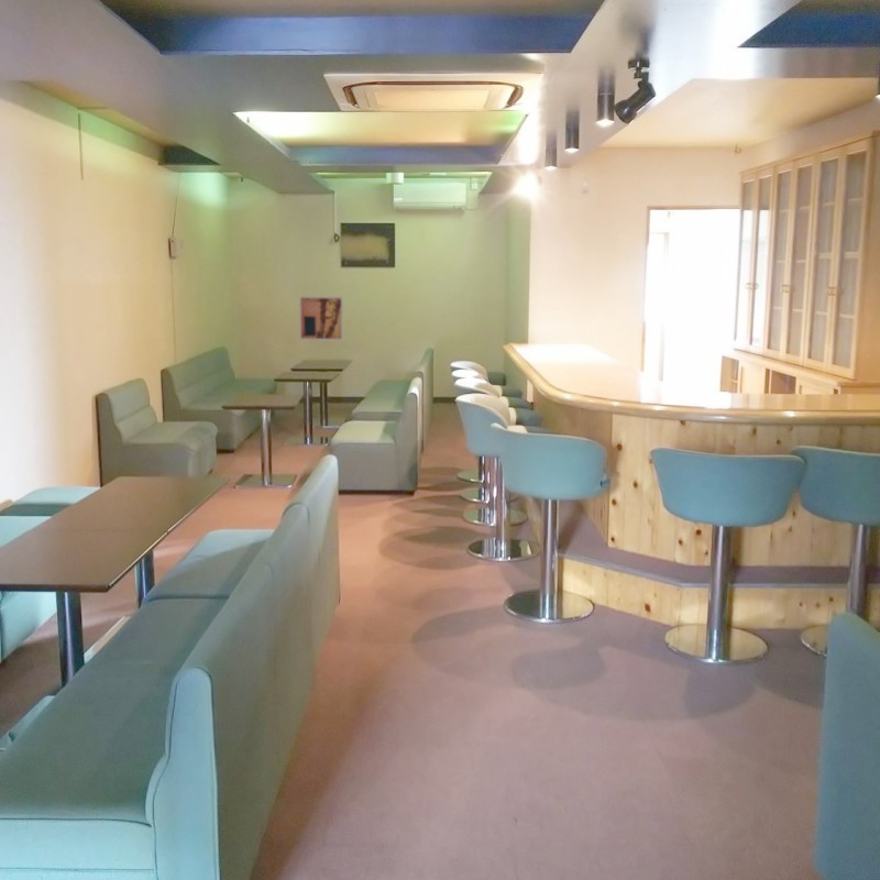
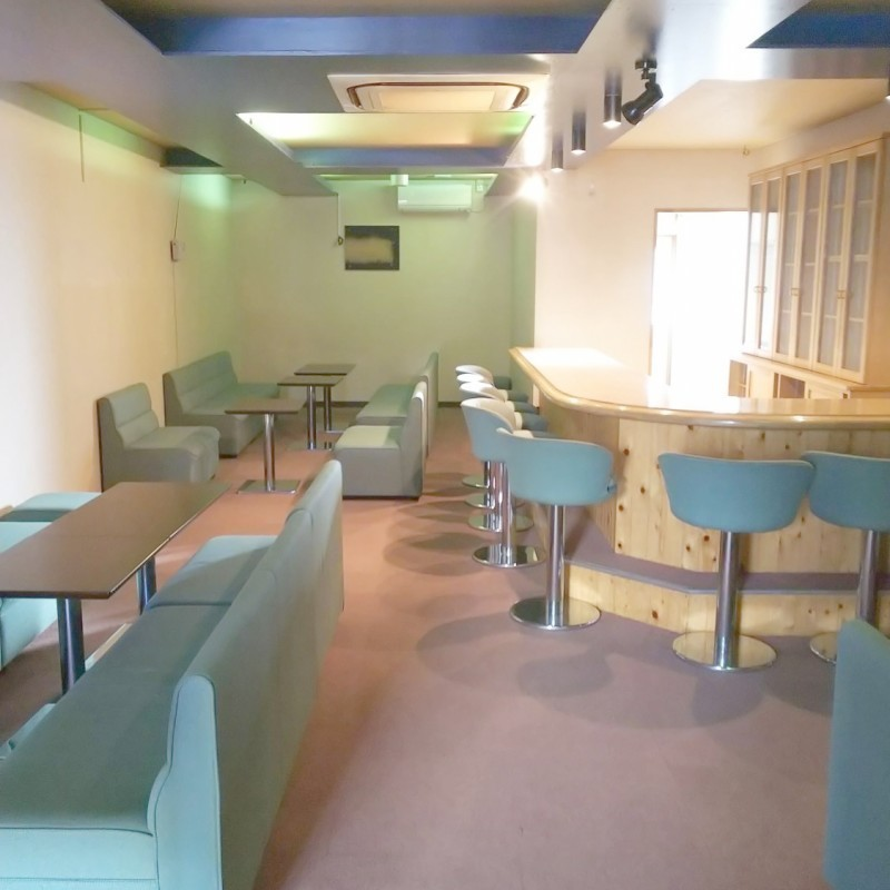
- wall art [298,295,344,342]
